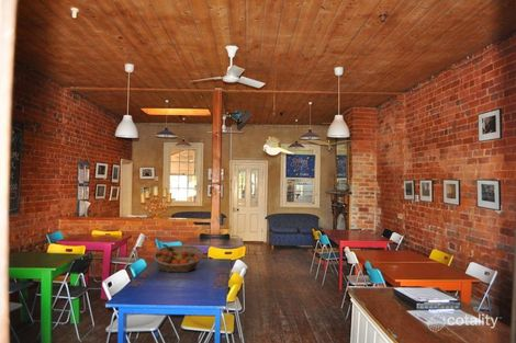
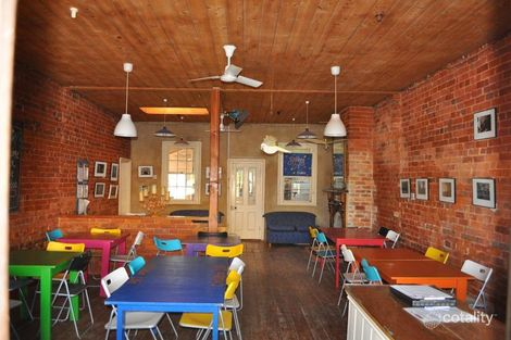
- fruit basket [153,244,204,273]
